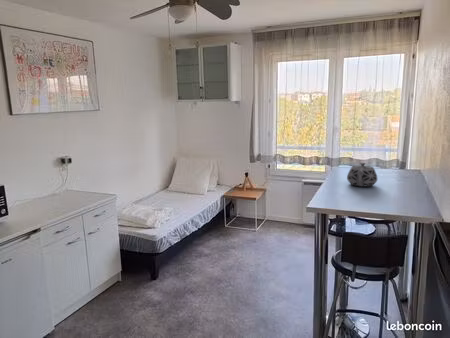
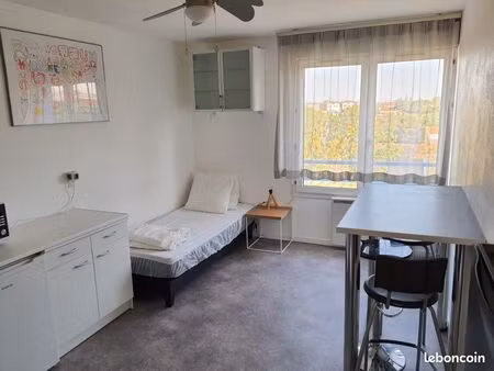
- teapot [346,162,378,187]
